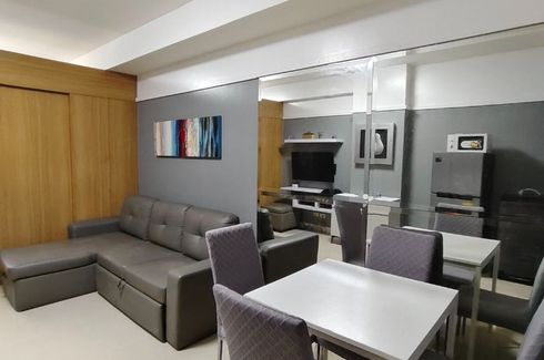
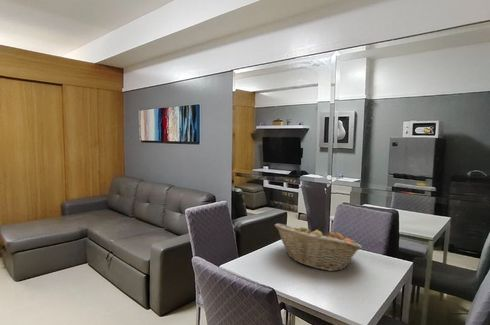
+ fruit basket [274,223,363,272]
